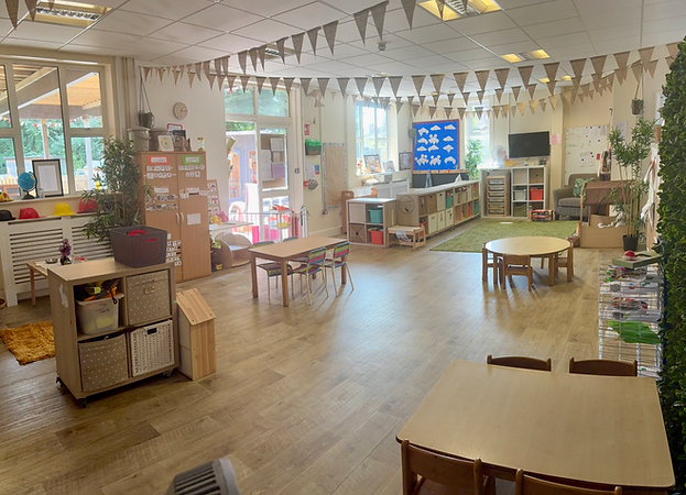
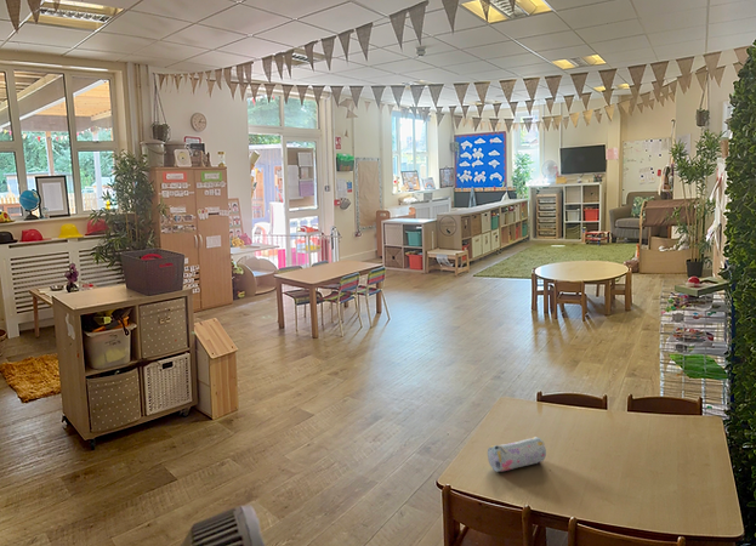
+ pencil case [487,436,547,473]
